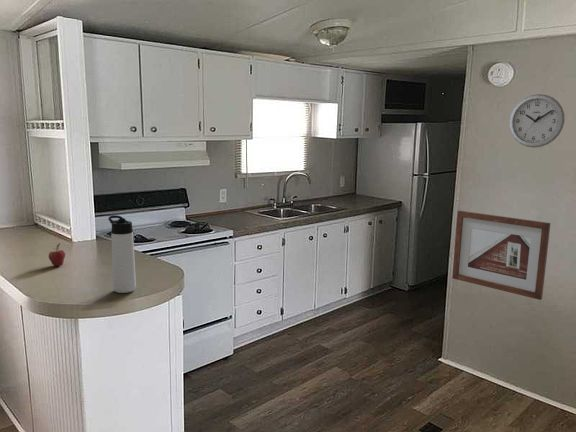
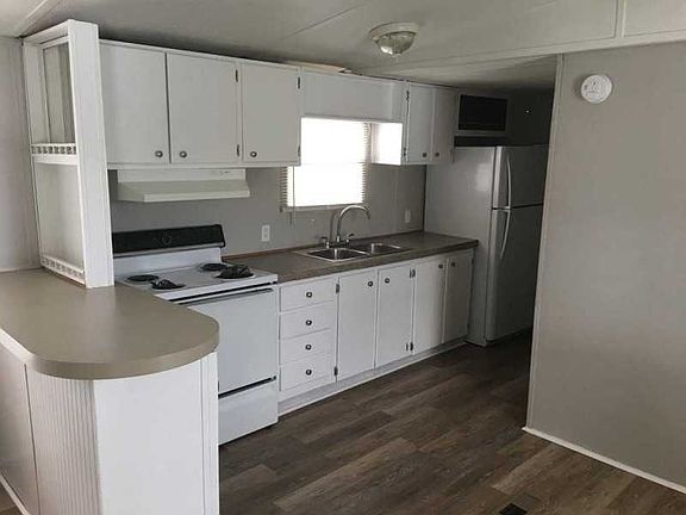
- thermos bottle [108,214,137,294]
- fruit [48,242,66,267]
- picture frame [451,210,552,301]
- wall clock [508,93,566,149]
